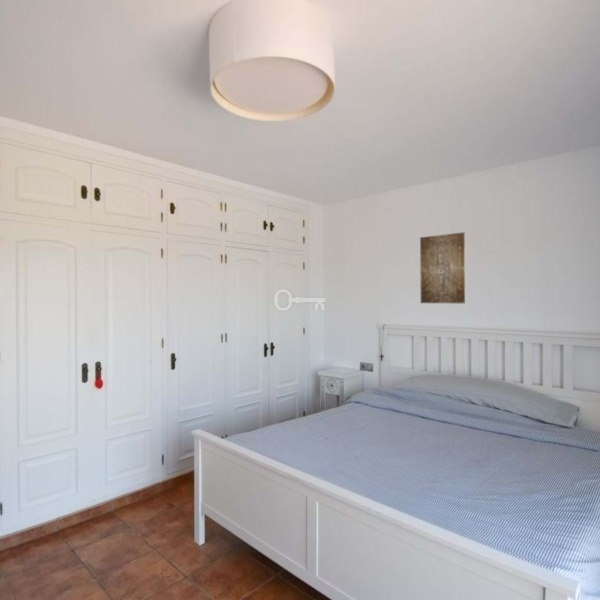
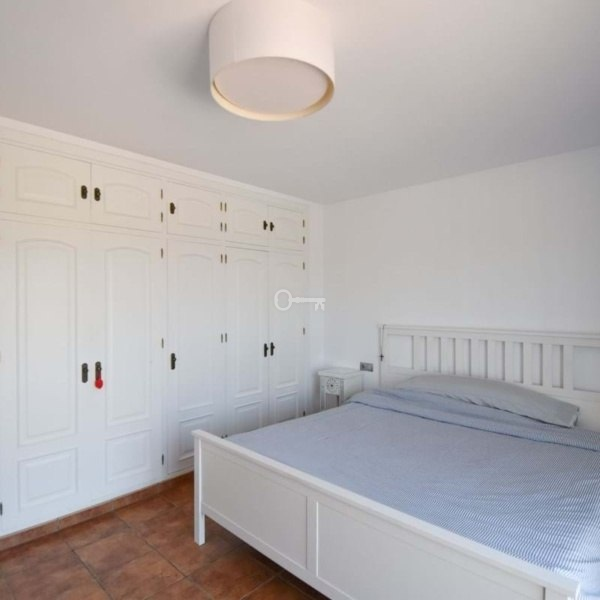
- wall art [419,231,466,304]
